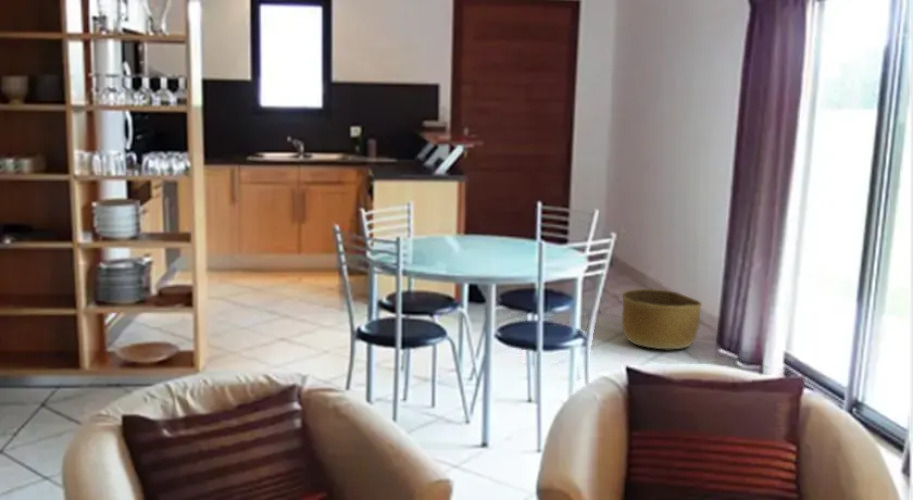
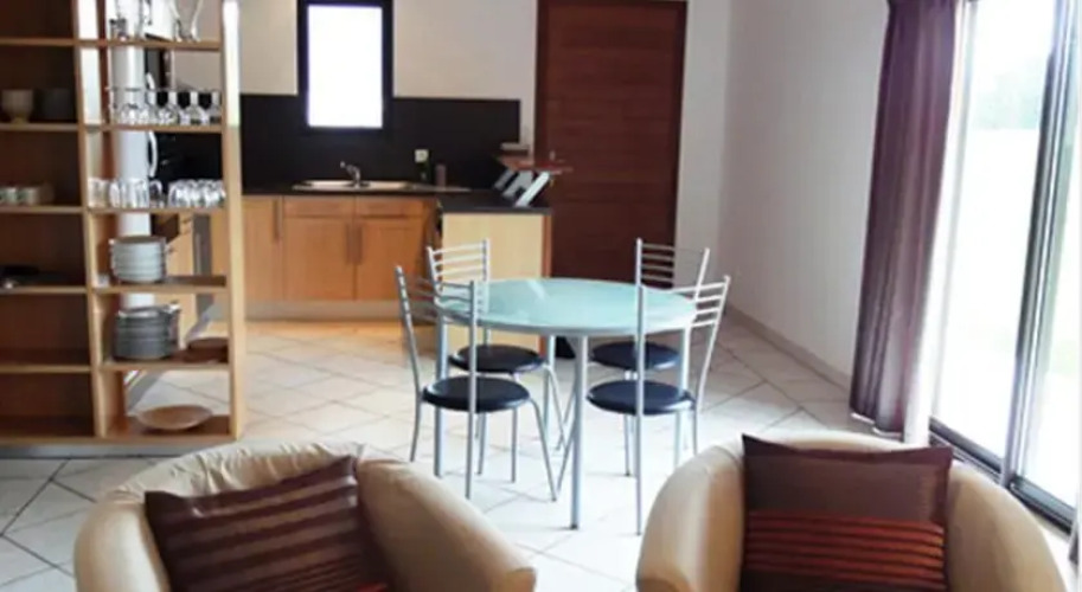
- basket [621,288,703,351]
